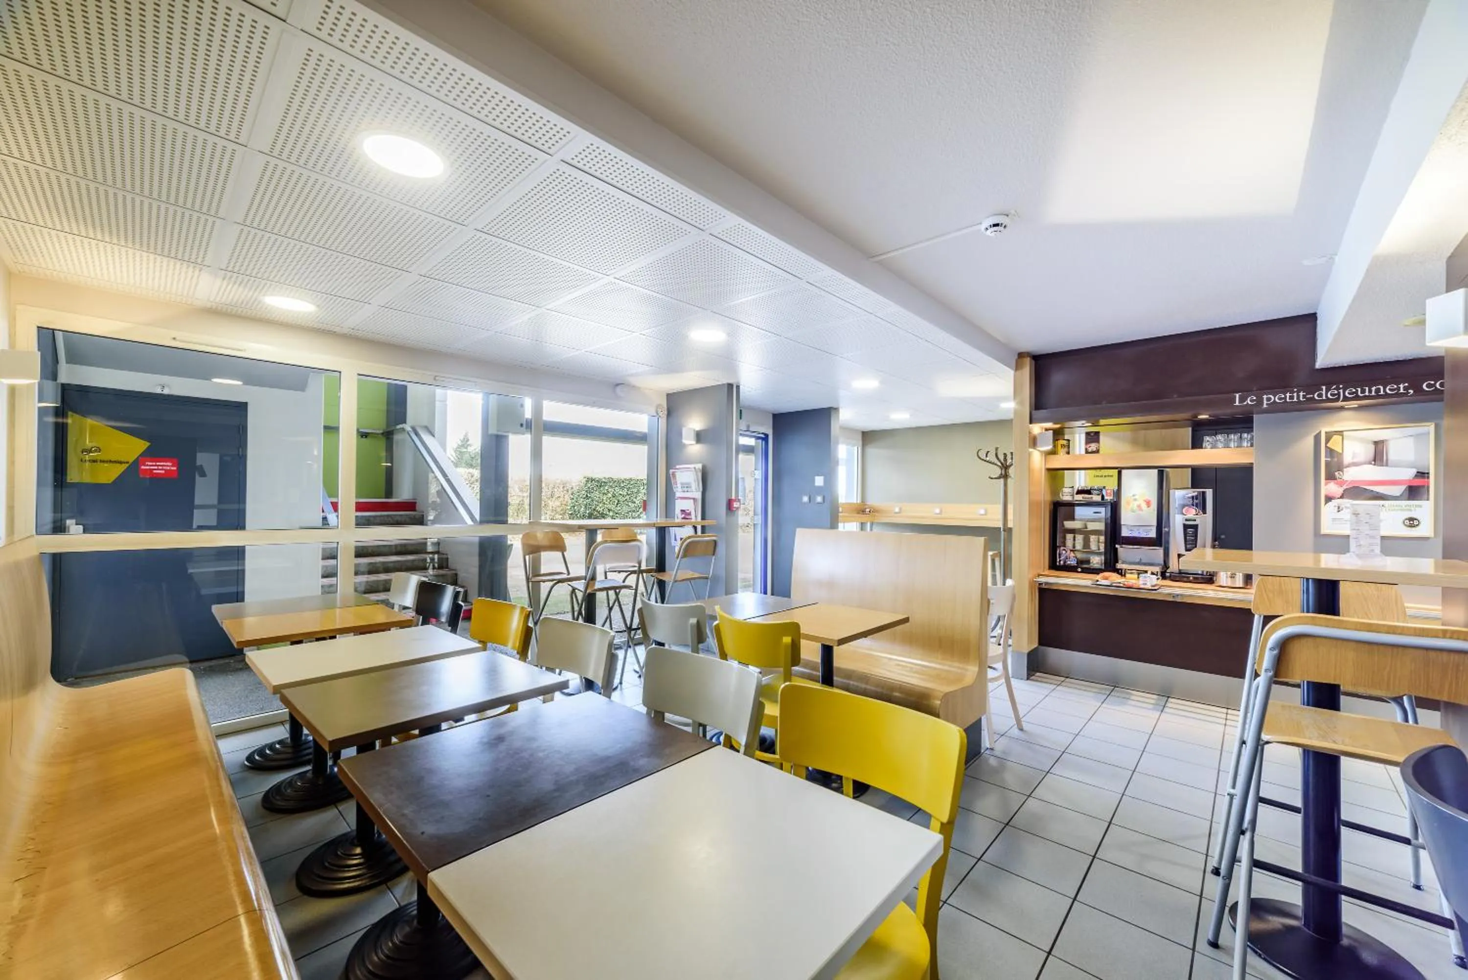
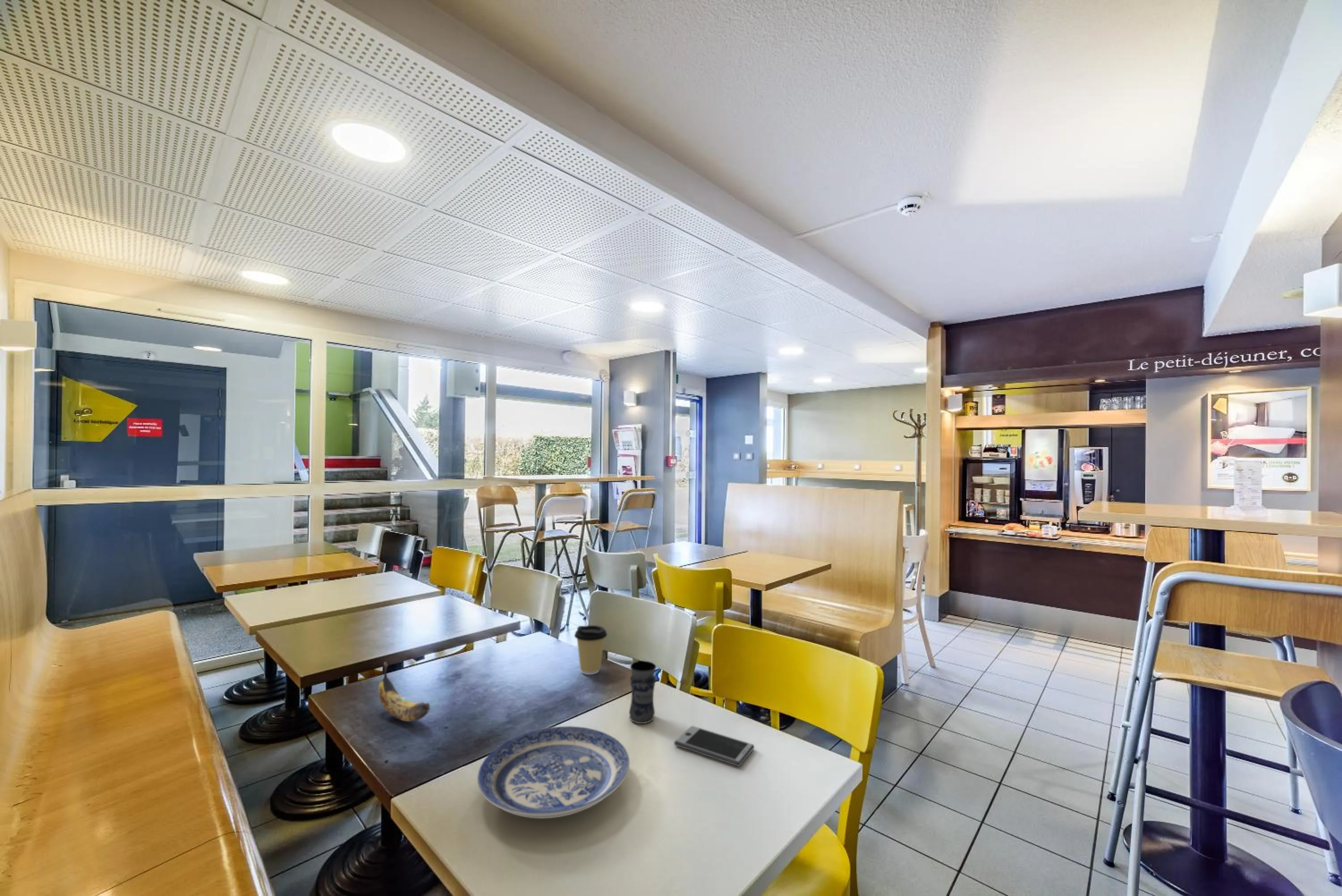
+ jar [629,660,657,724]
+ smartphone [674,725,755,767]
+ banana [378,661,431,722]
+ plate [477,726,630,819]
+ coffee cup [574,625,607,675]
